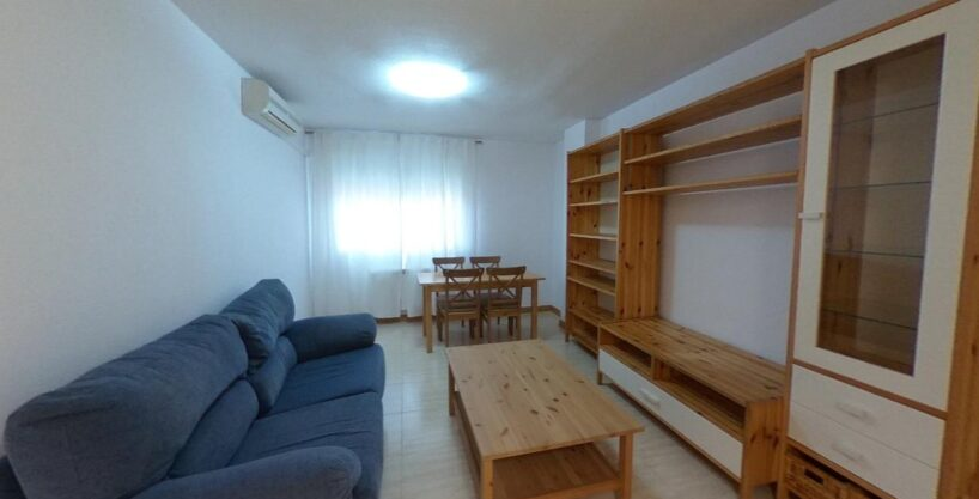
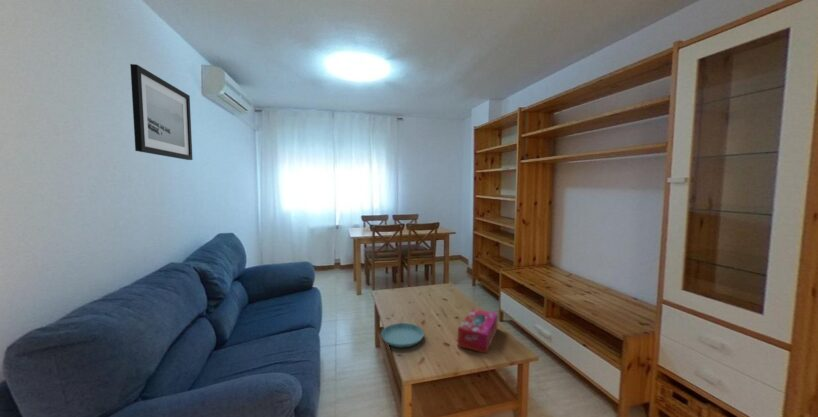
+ saucer [380,322,425,348]
+ wall art [129,63,194,161]
+ tissue box [457,307,499,354]
